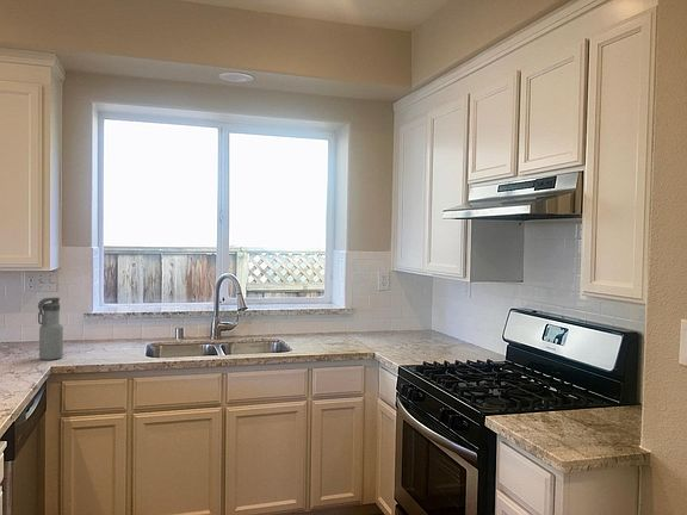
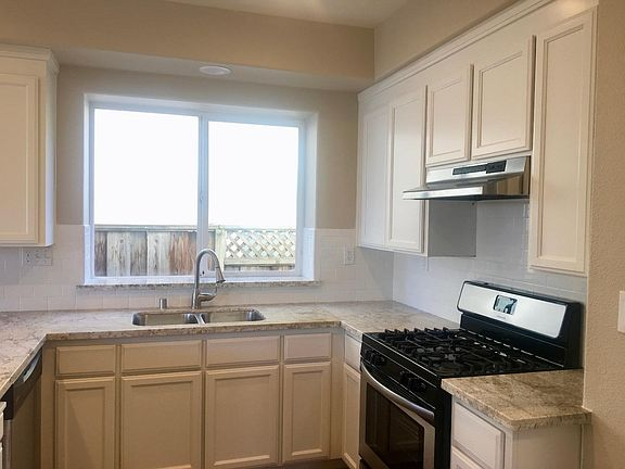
- water bottle [37,297,64,361]
